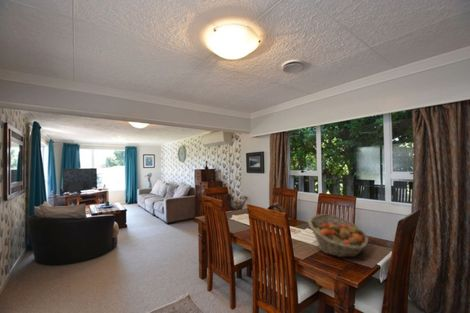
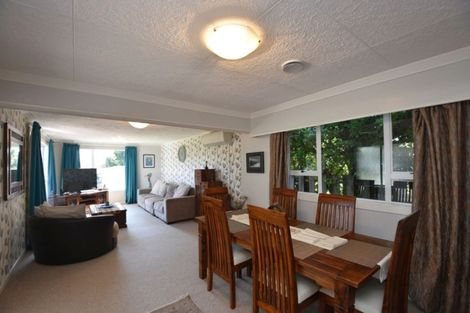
- fruit basket [308,213,370,258]
